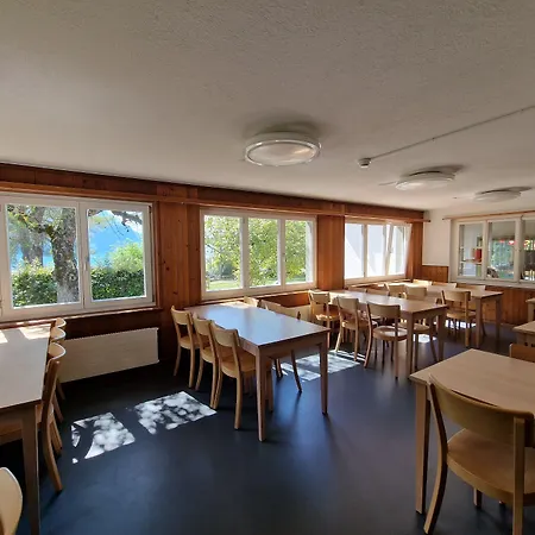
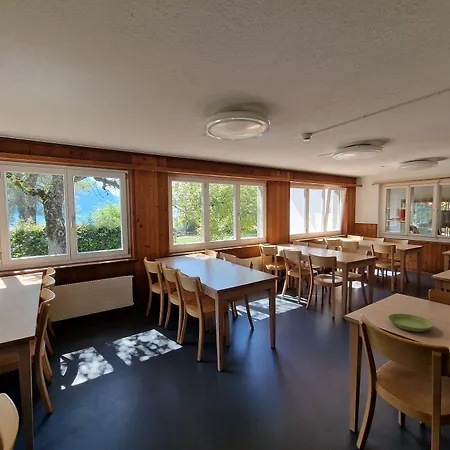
+ saucer [387,313,434,333]
